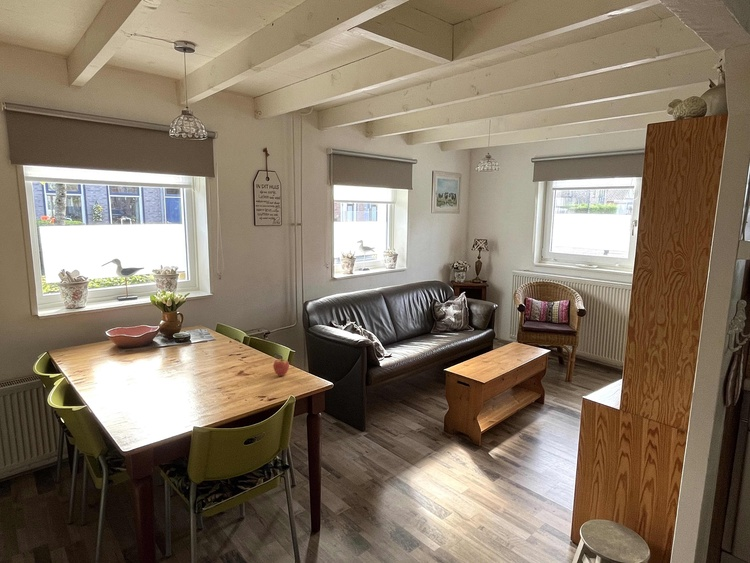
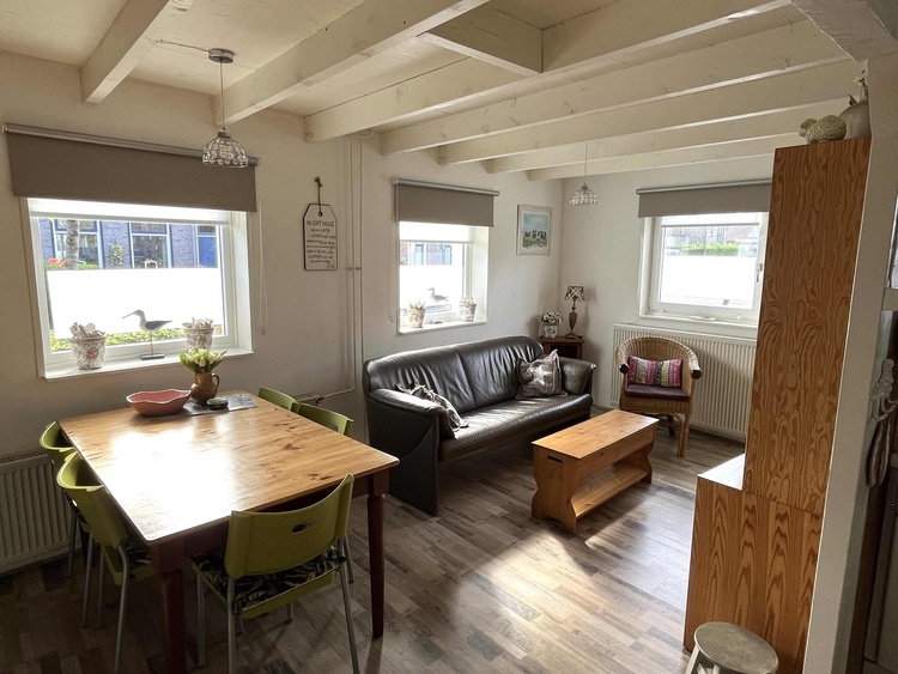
- fruit [272,358,290,377]
